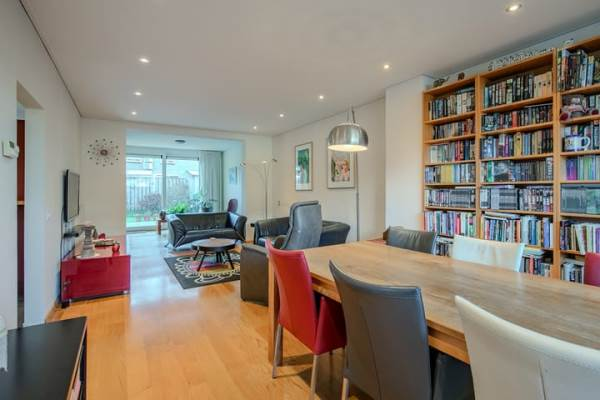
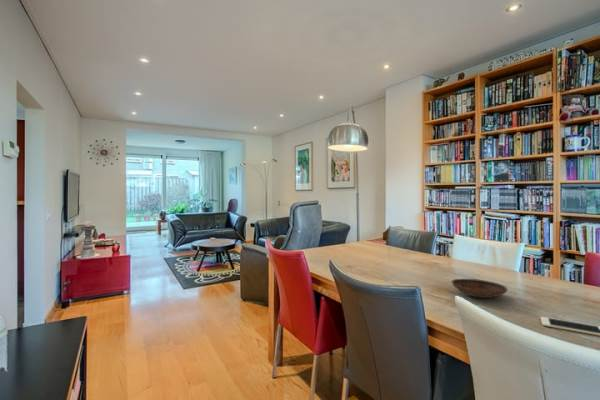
+ cell phone [540,316,600,337]
+ bowl [450,278,509,299]
